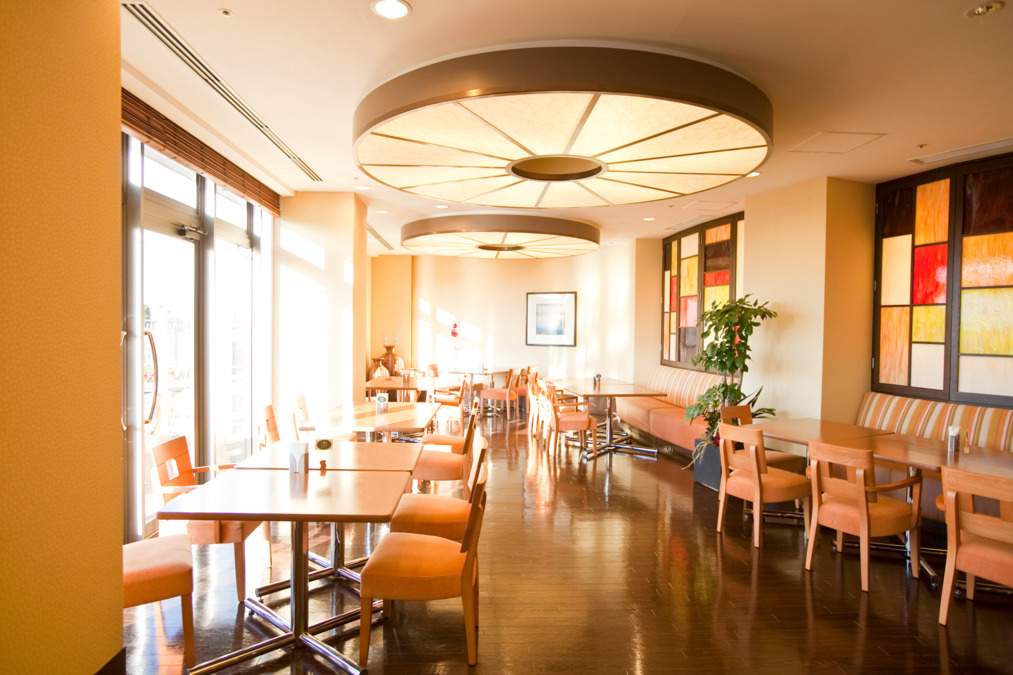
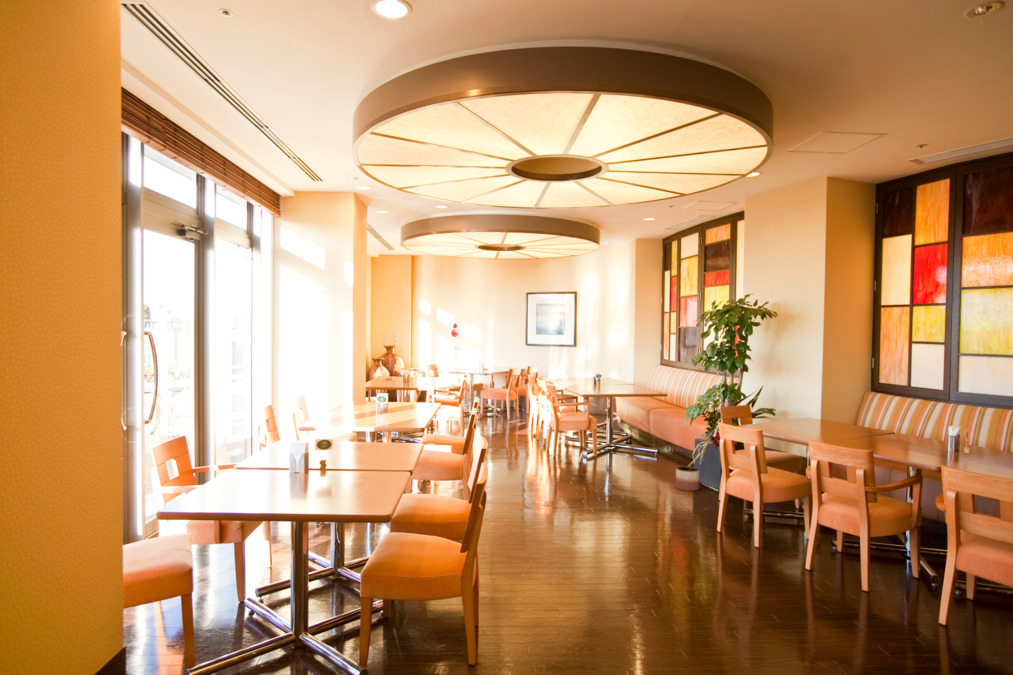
+ planter [675,465,700,492]
